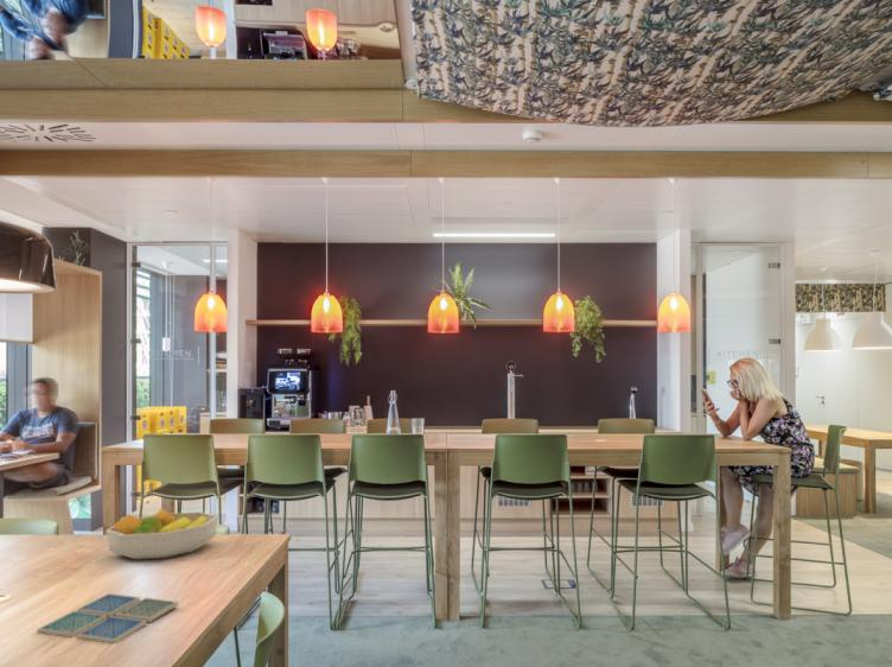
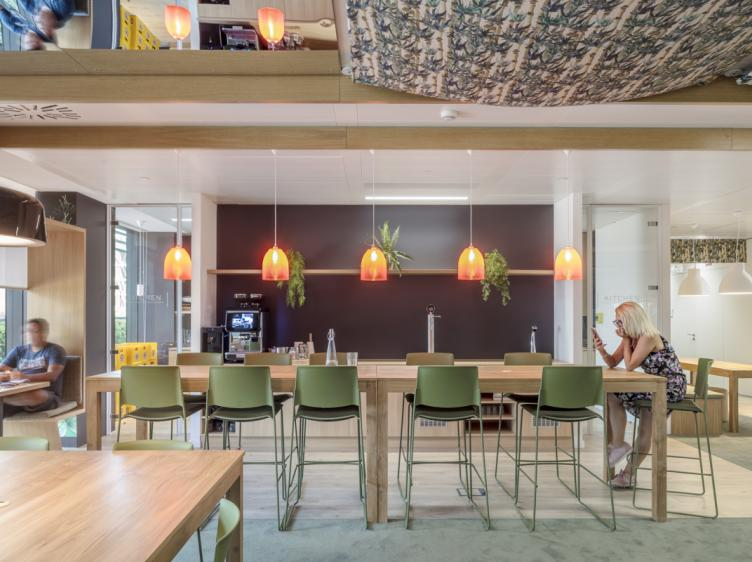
- fruit bowl [106,507,219,561]
- drink coaster [36,592,179,644]
